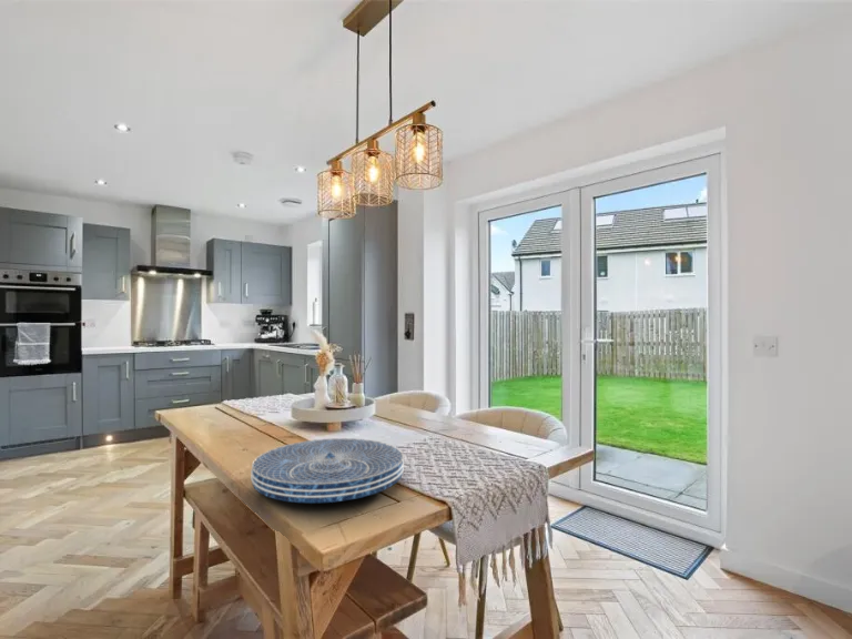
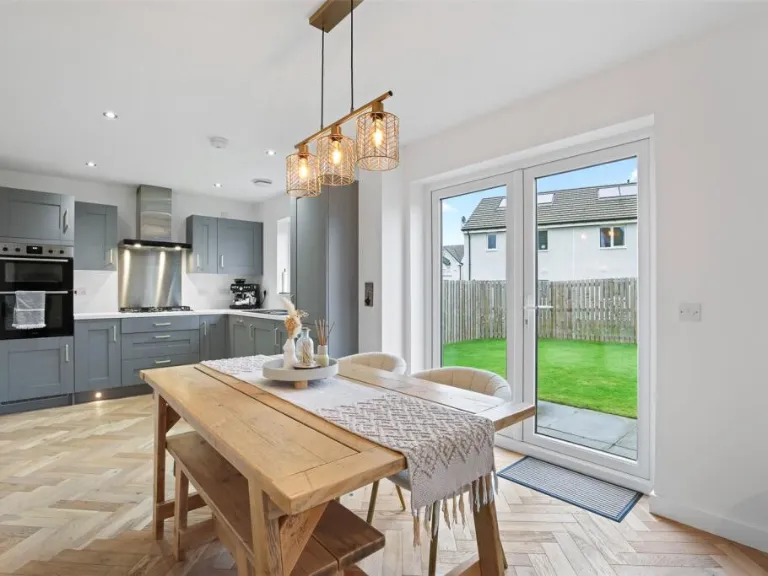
- placemat [250,437,405,505]
